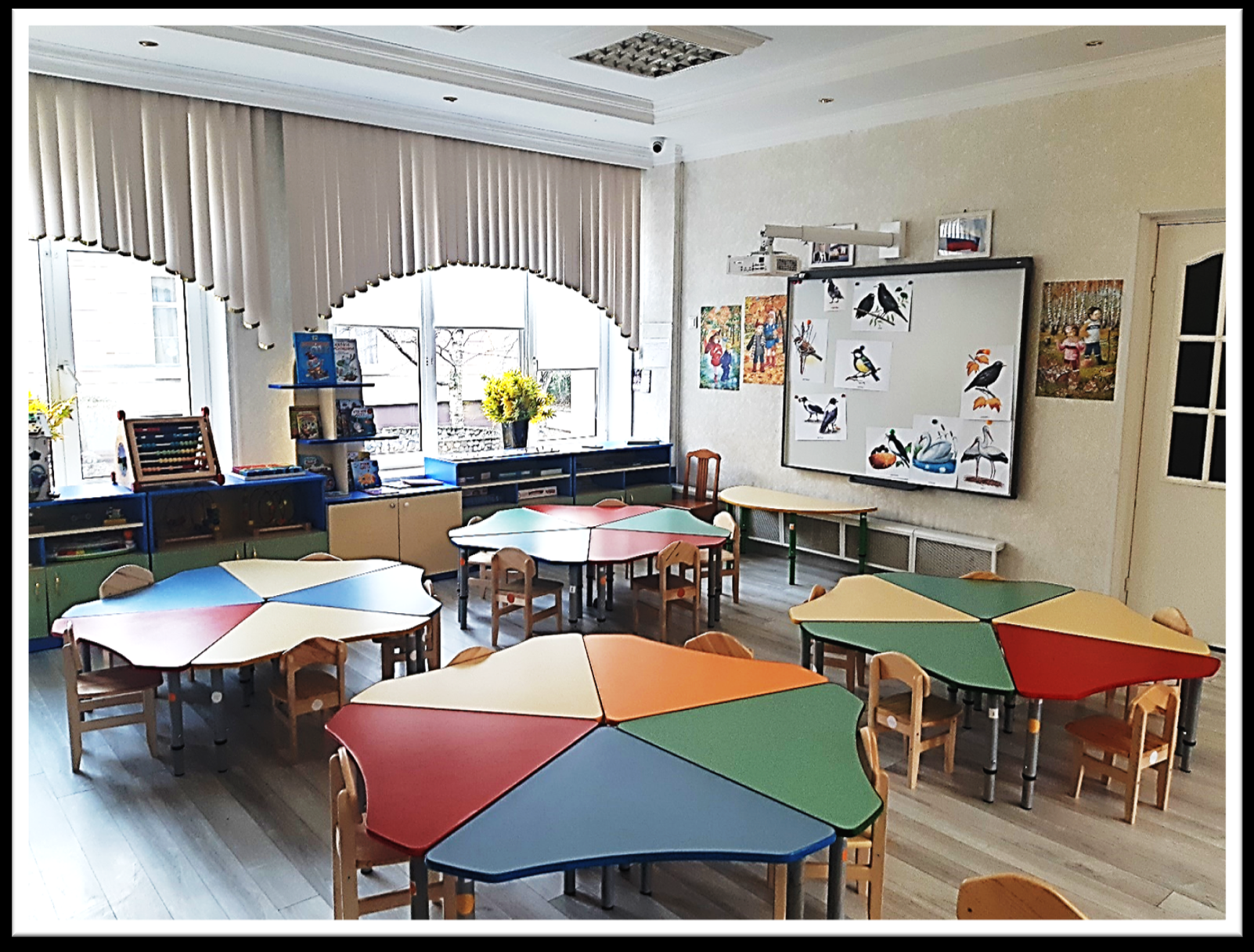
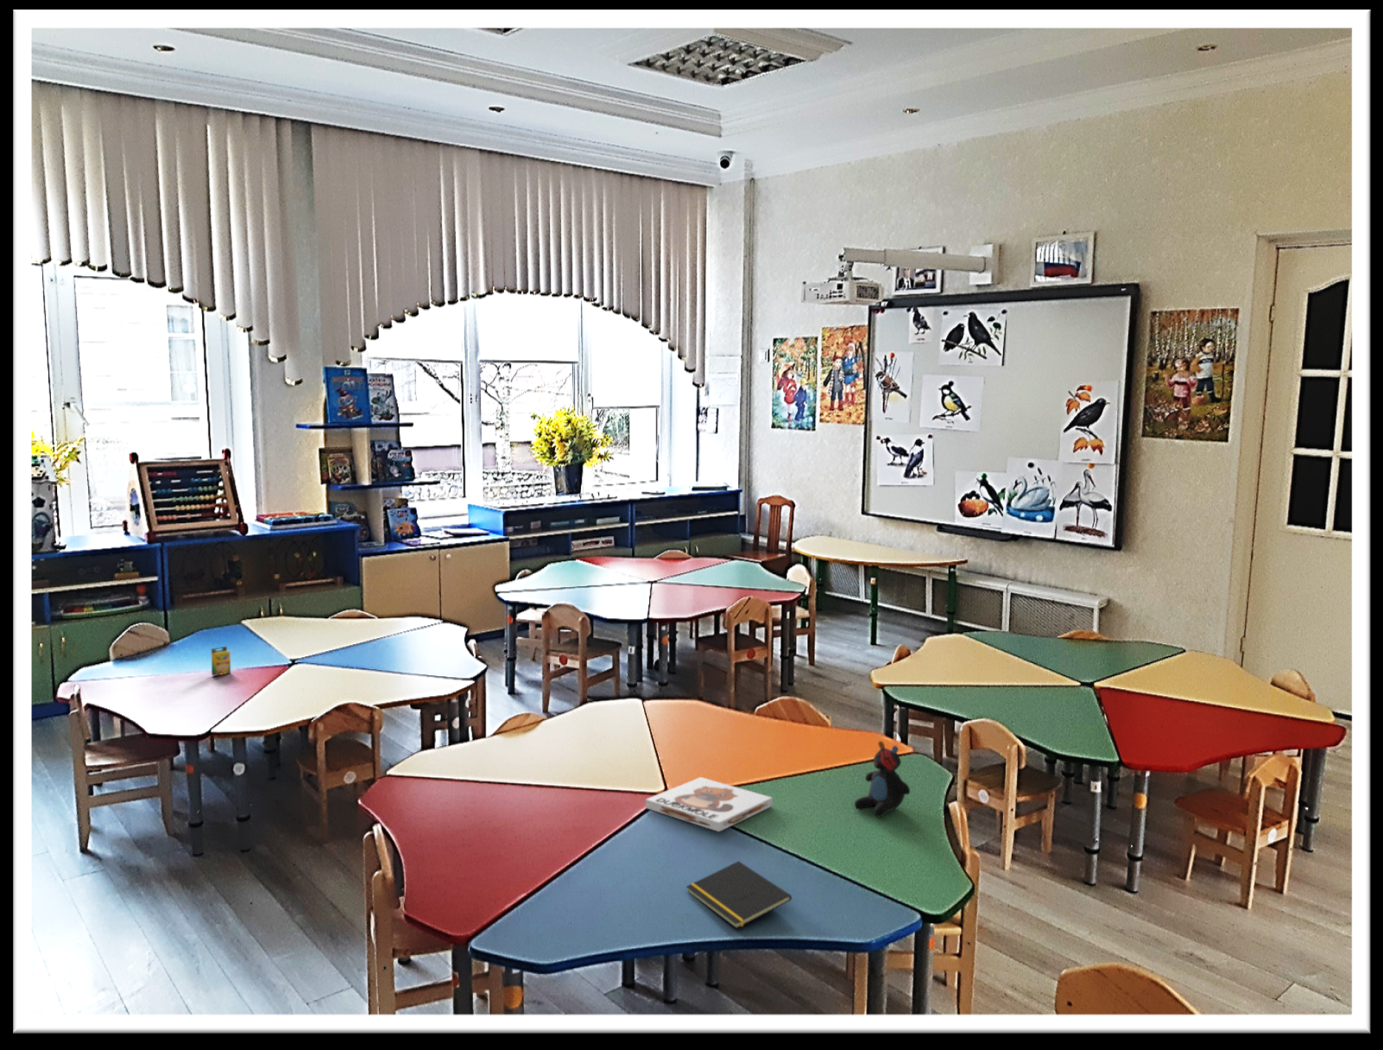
+ teddy bear [854,740,911,817]
+ board game [645,776,773,833]
+ notepad [686,860,793,929]
+ crayon box [211,645,232,677]
